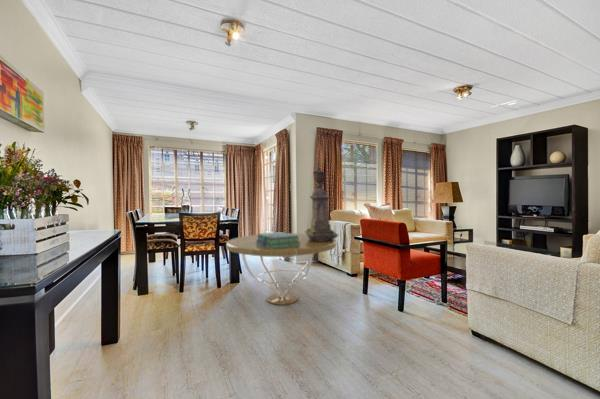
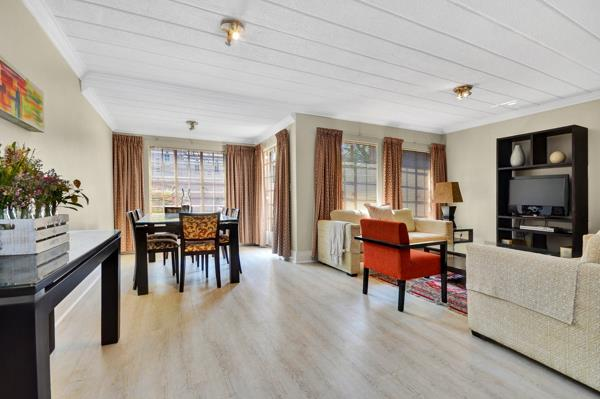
- coffee table [225,232,337,306]
- decorative urn [304,160,339,242]
- stack of books [255,231,300,249]
